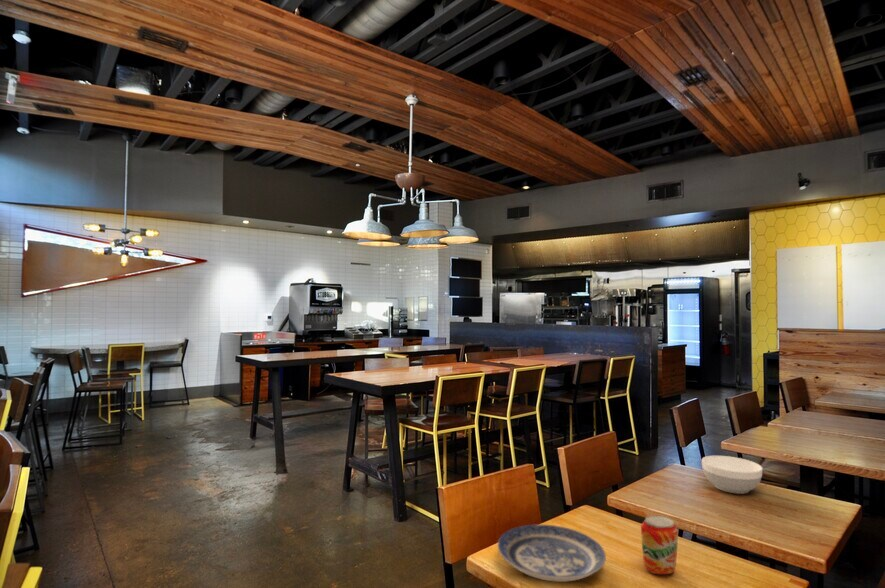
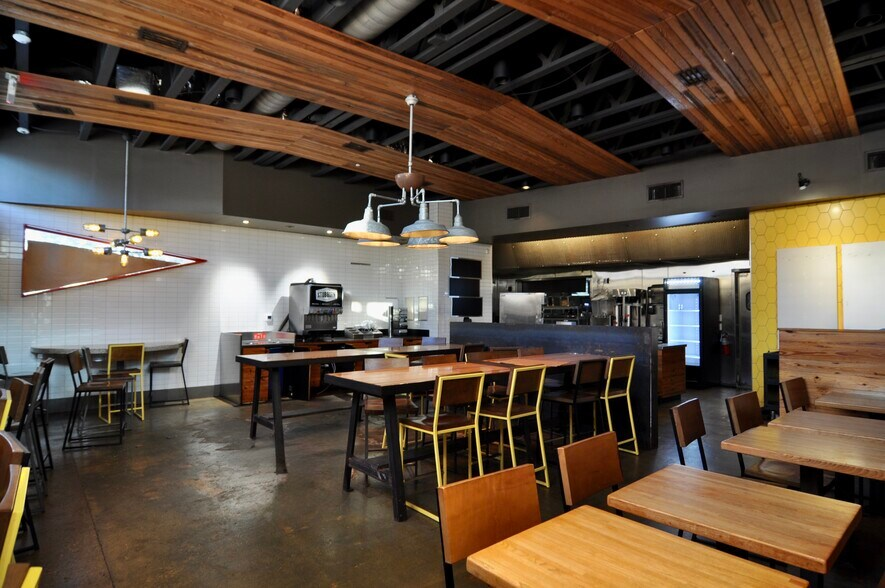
- bowl [701,455,764,495]
- plate [497,524,607,583]
- beverage can [640,515,679,575]
